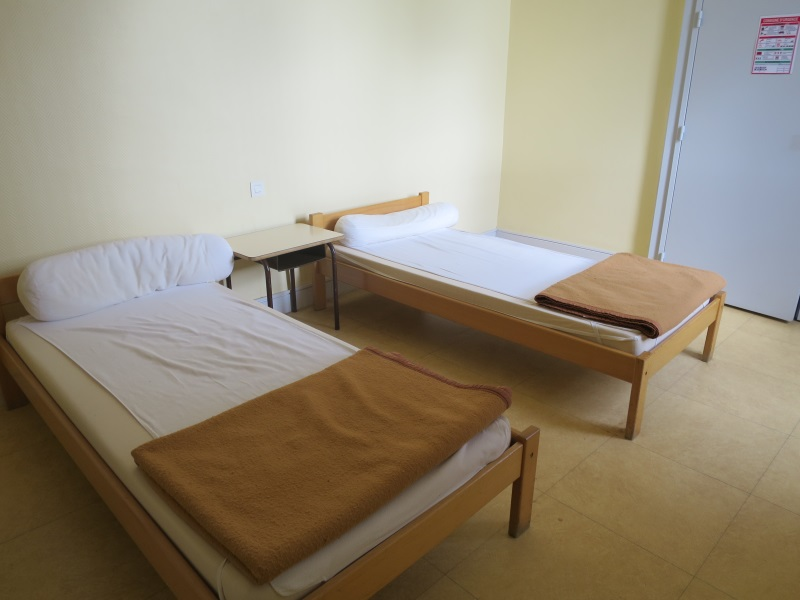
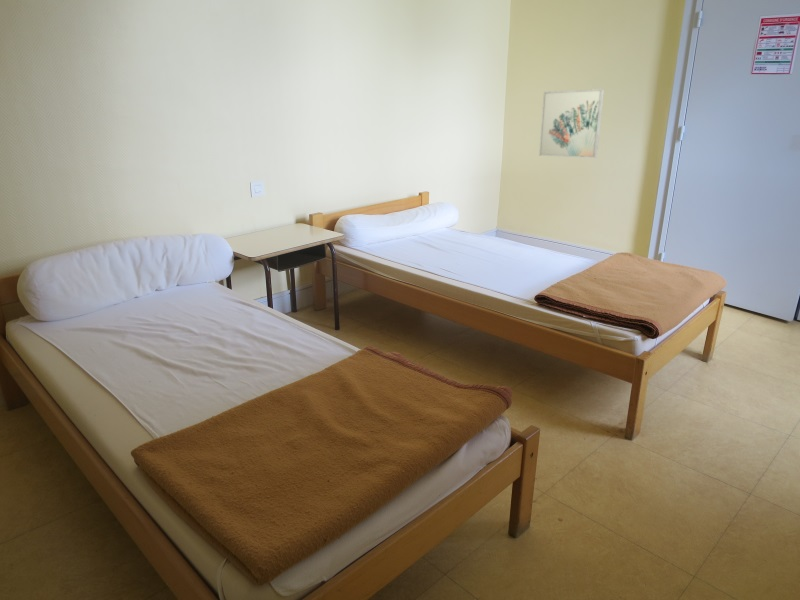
+ wall art [538,88,605,159]
